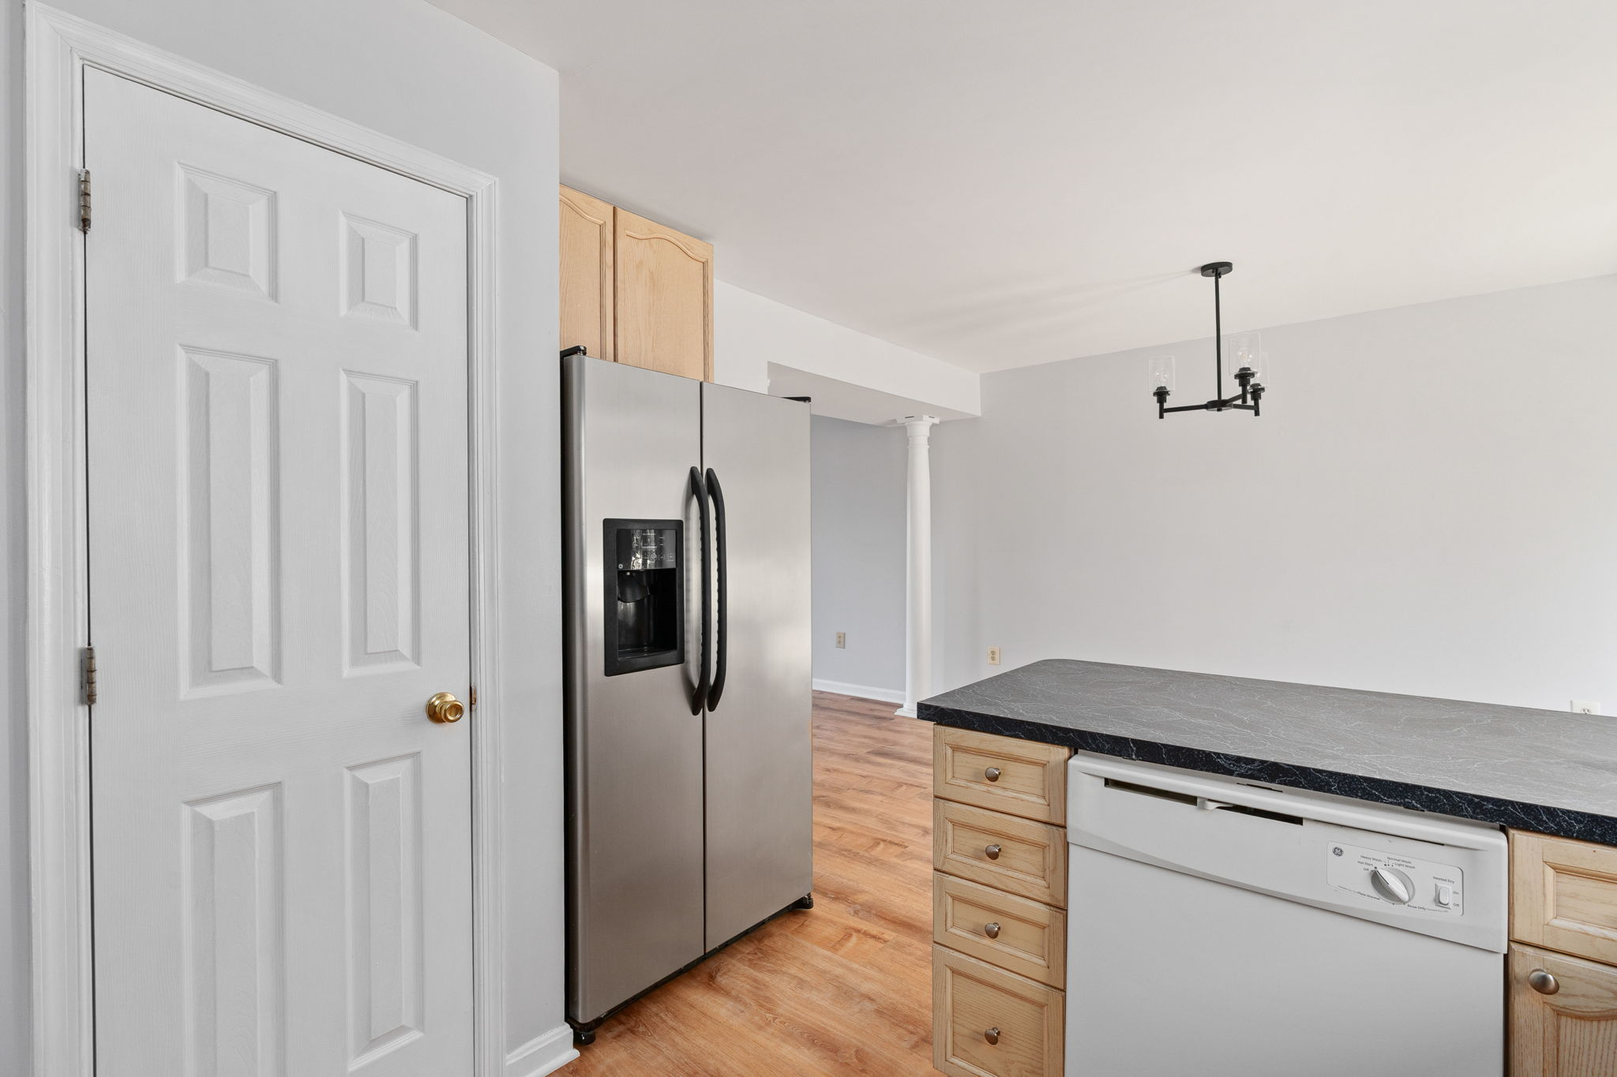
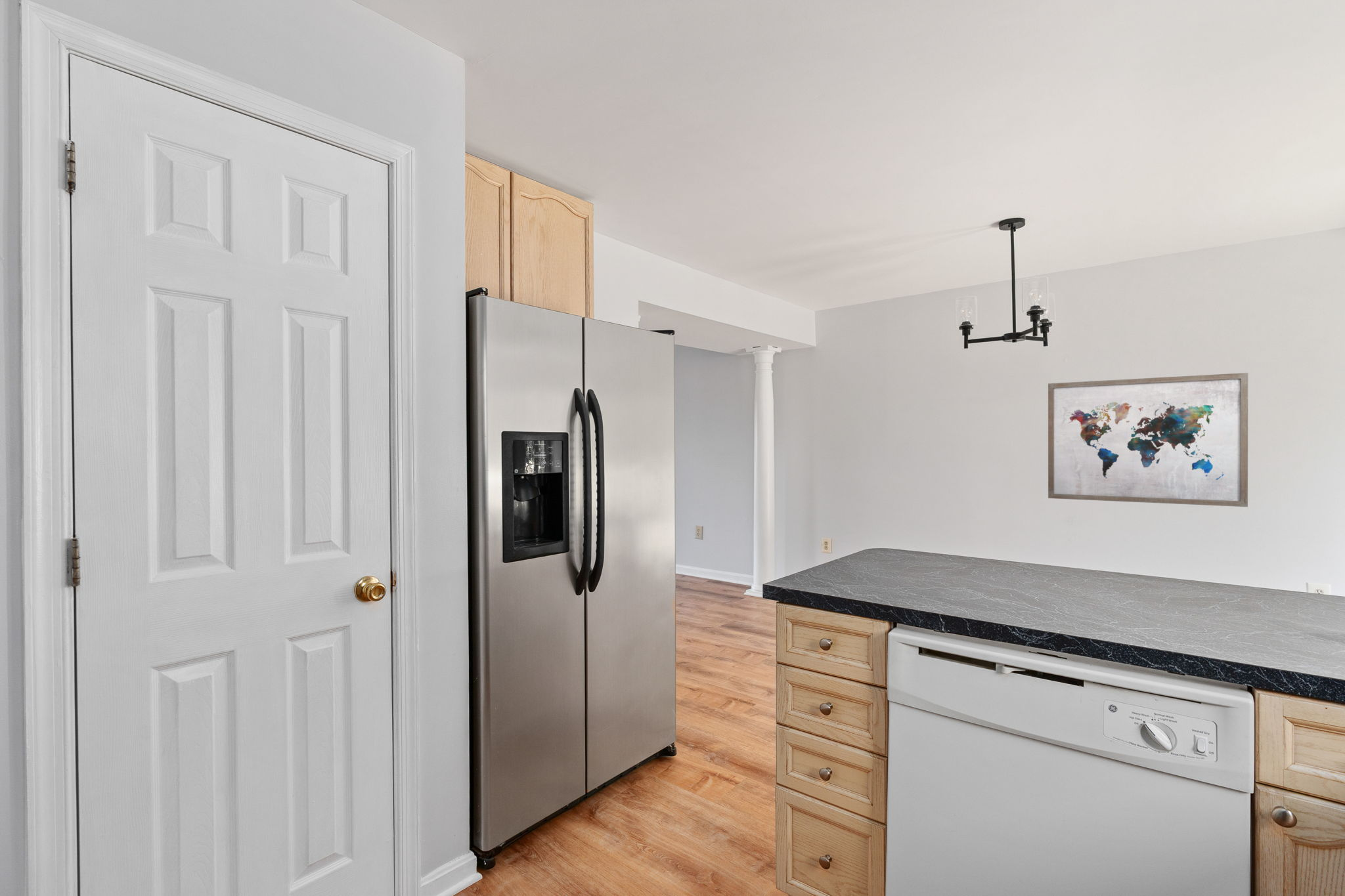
+ wall art [1047,372,1248,507]
